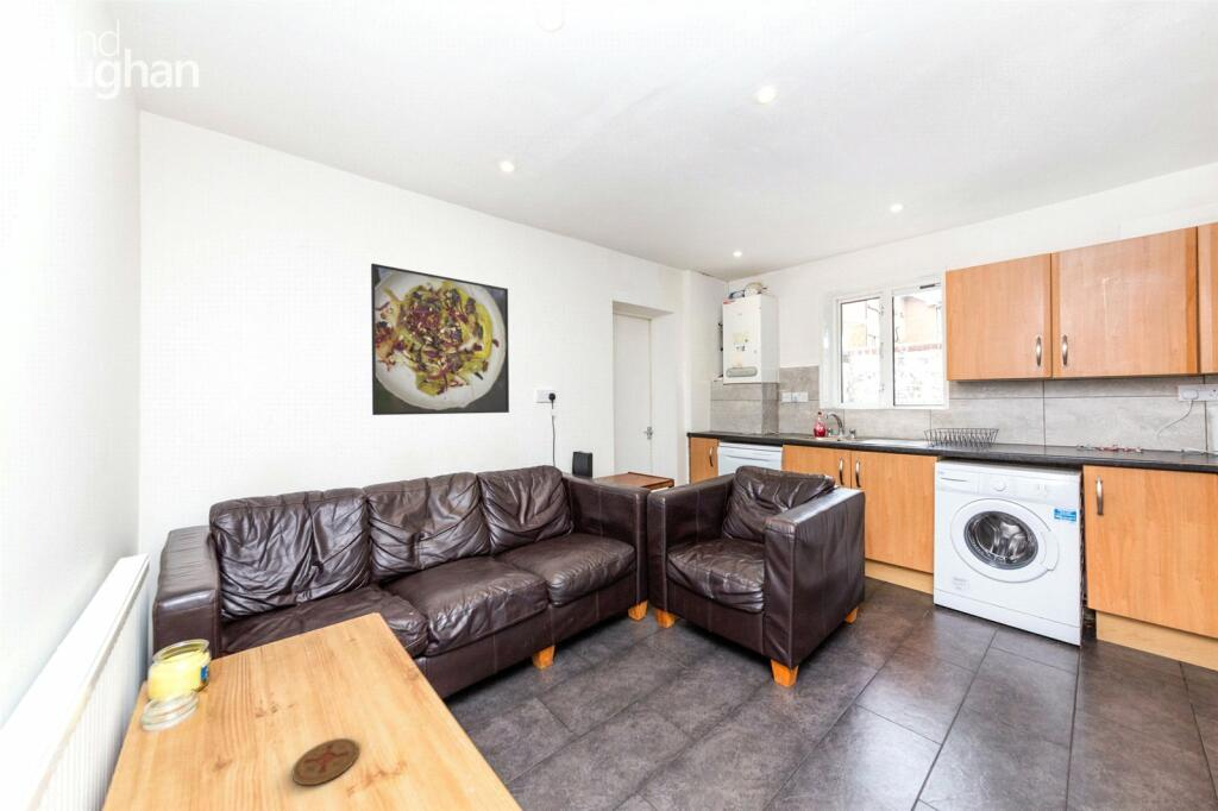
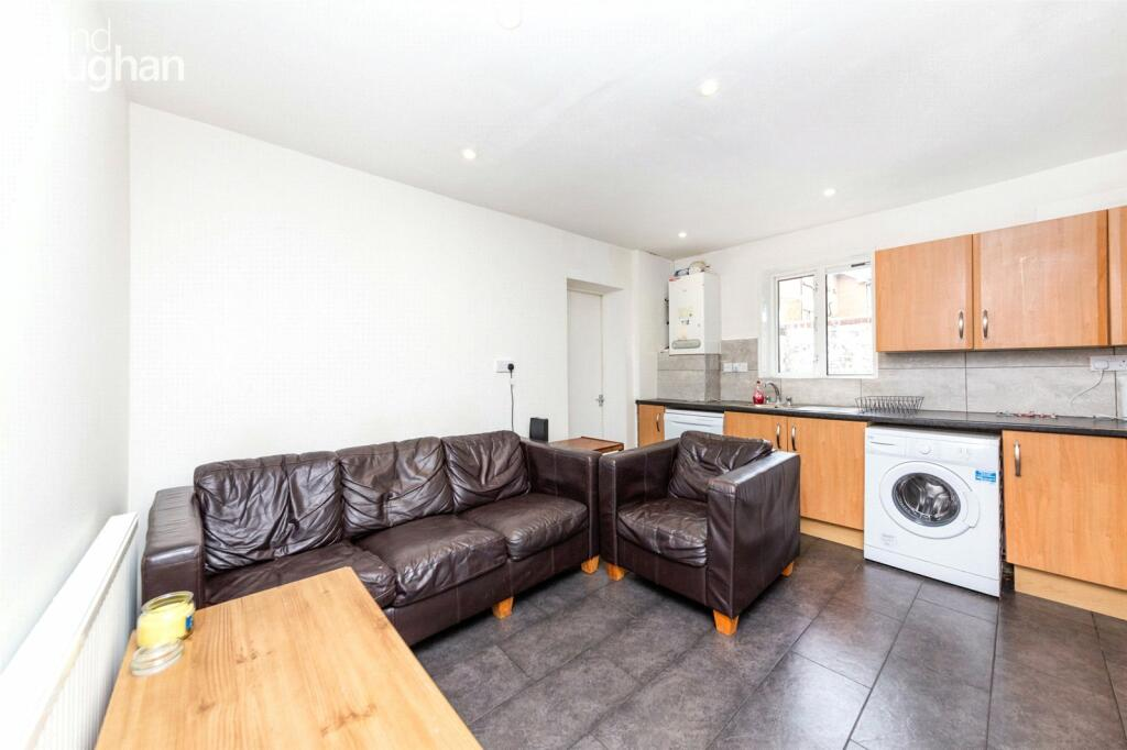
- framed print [370,263,510,416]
- coaster [291,737,359,786]
